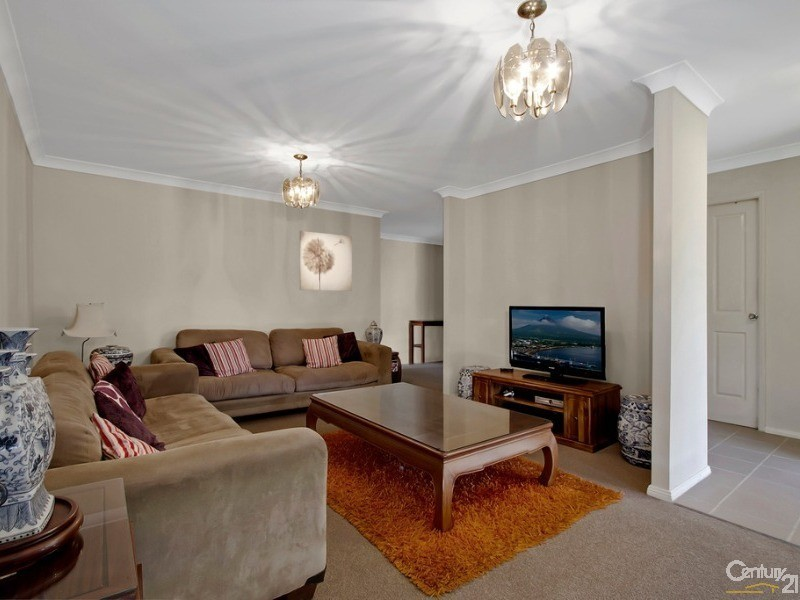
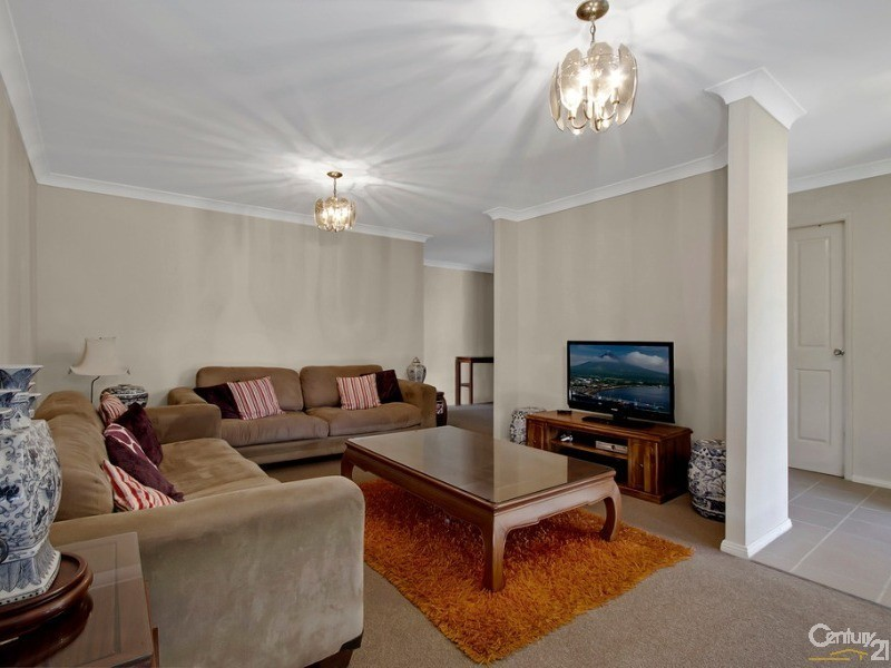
- wall art [299,230,353,292]
